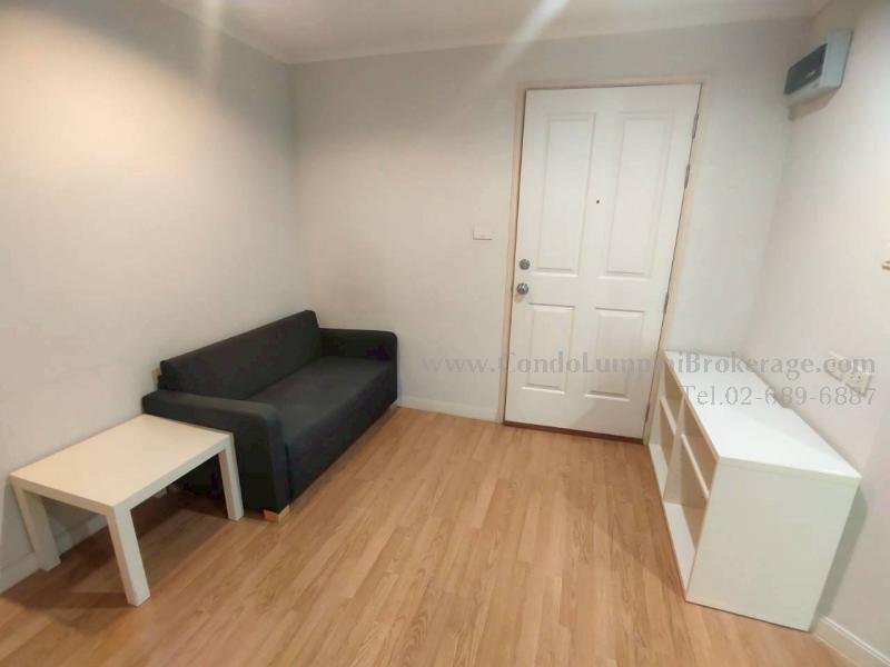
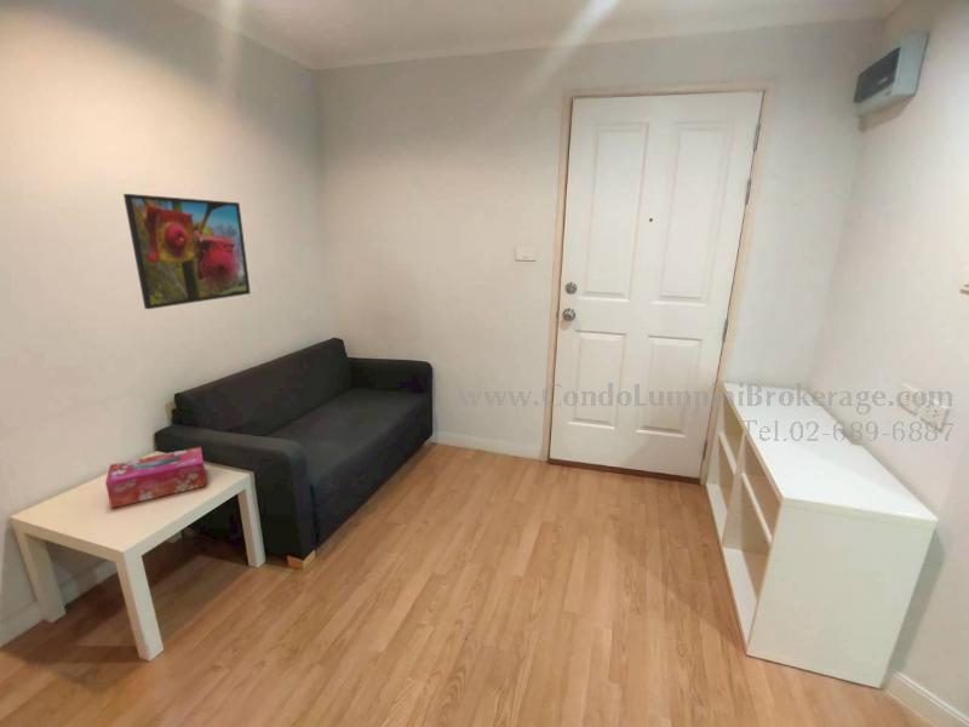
+ tissue box [104,446,208,509]
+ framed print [122,193,252,310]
